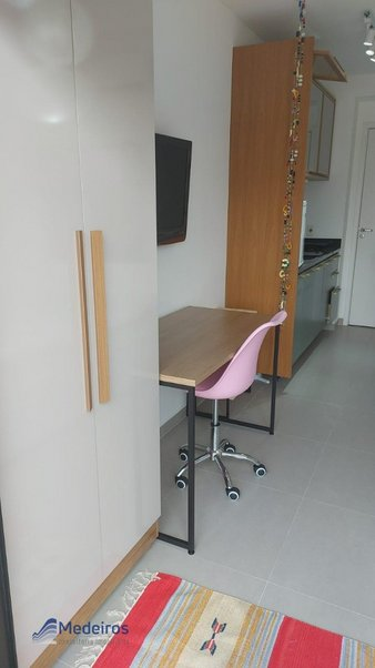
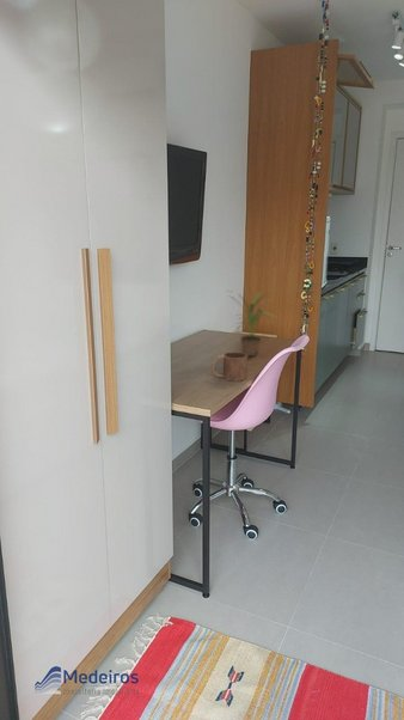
+ potted plant [226,287,278,358]
+ mug [210,350,249,382]
